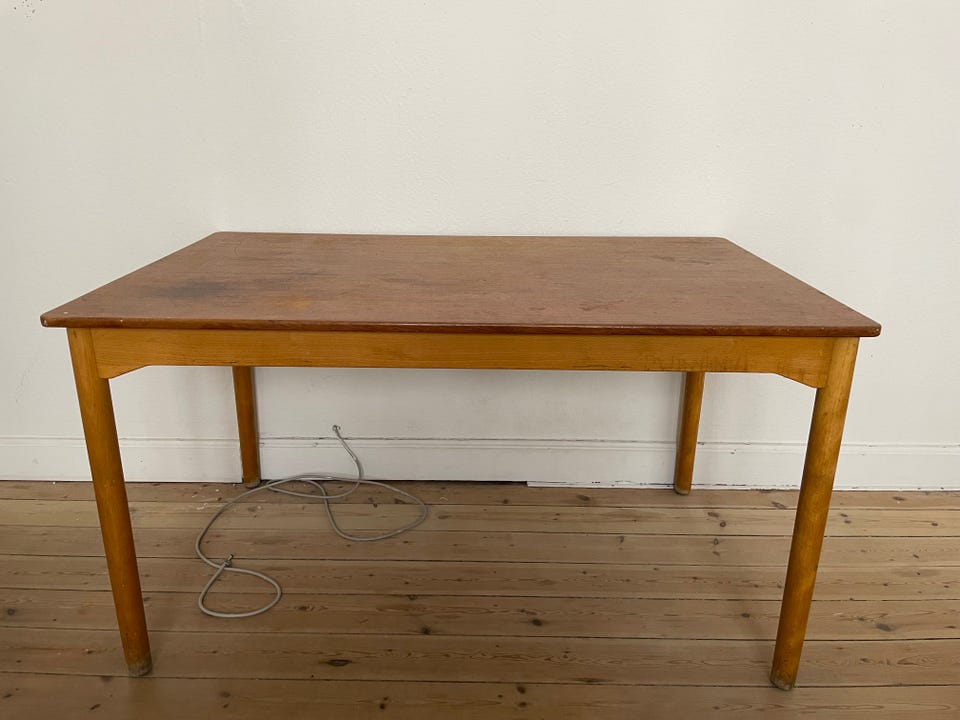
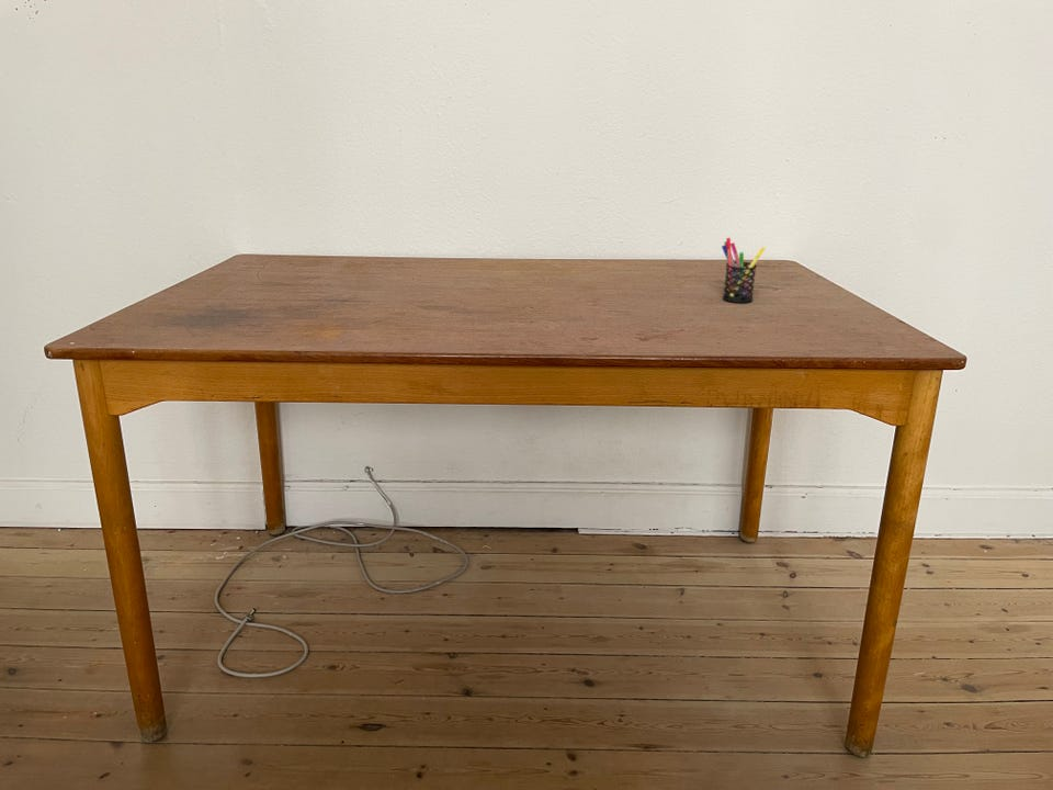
+ pen holder [721,237,767,304]
